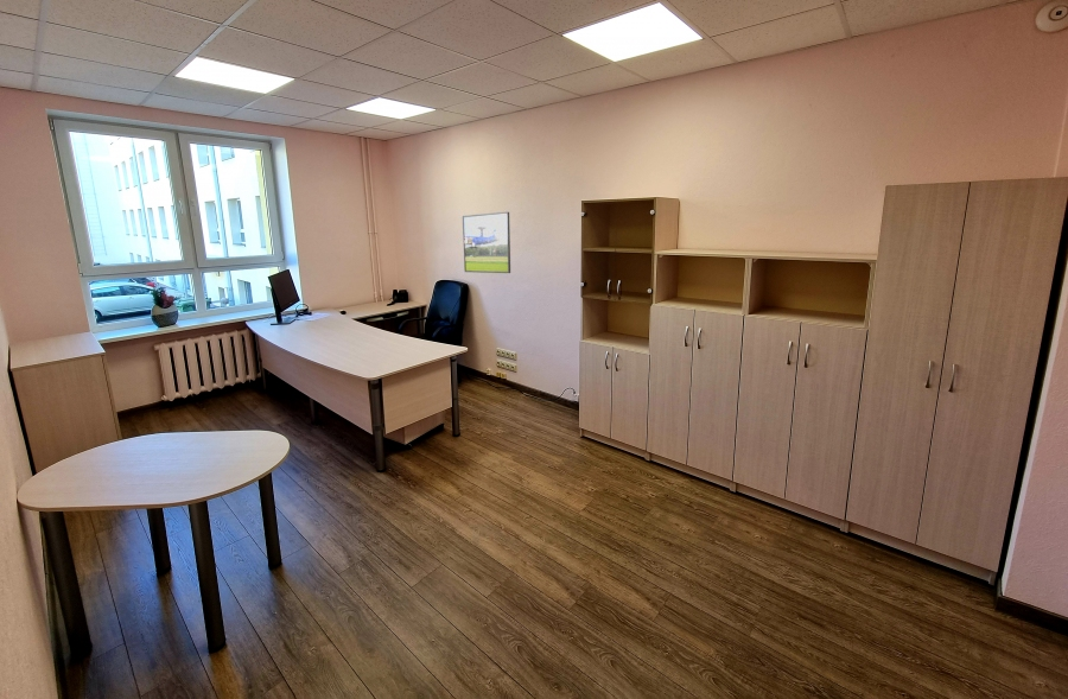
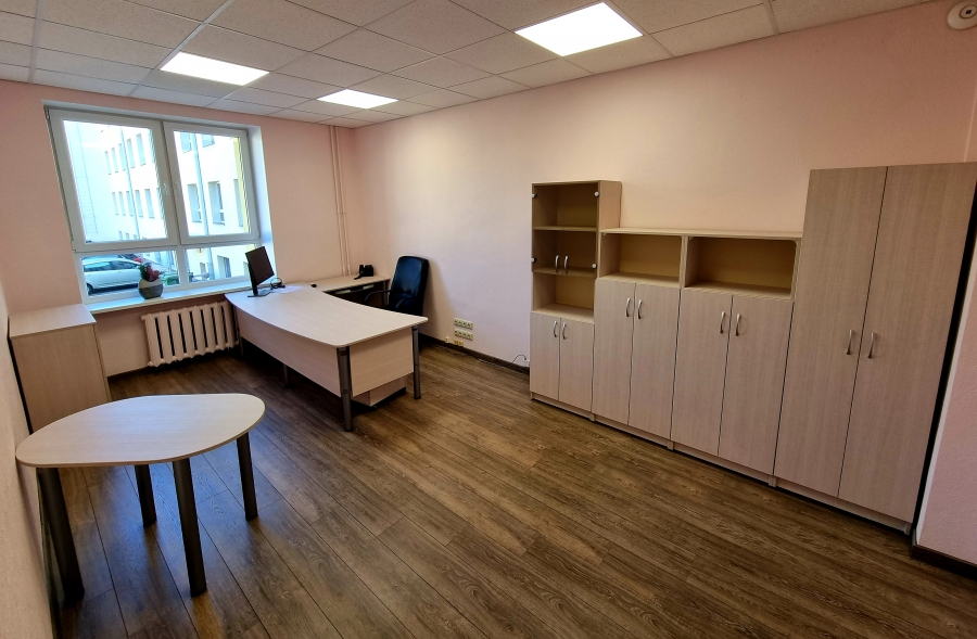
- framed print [462,211,511,274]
